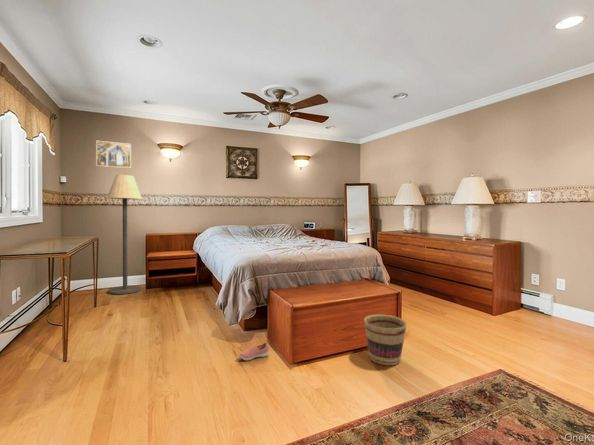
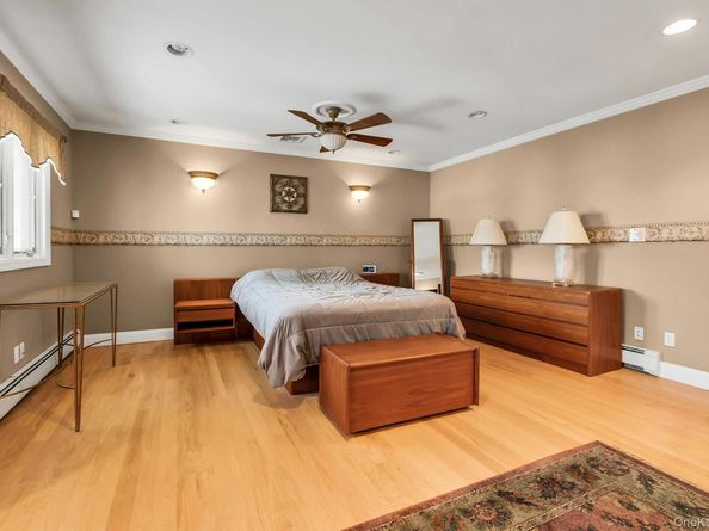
- shoe [238,341,270,361]
- basket [363,314,408,366]
- floor lamp [106,174,143,295]
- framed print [95,140,132,169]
